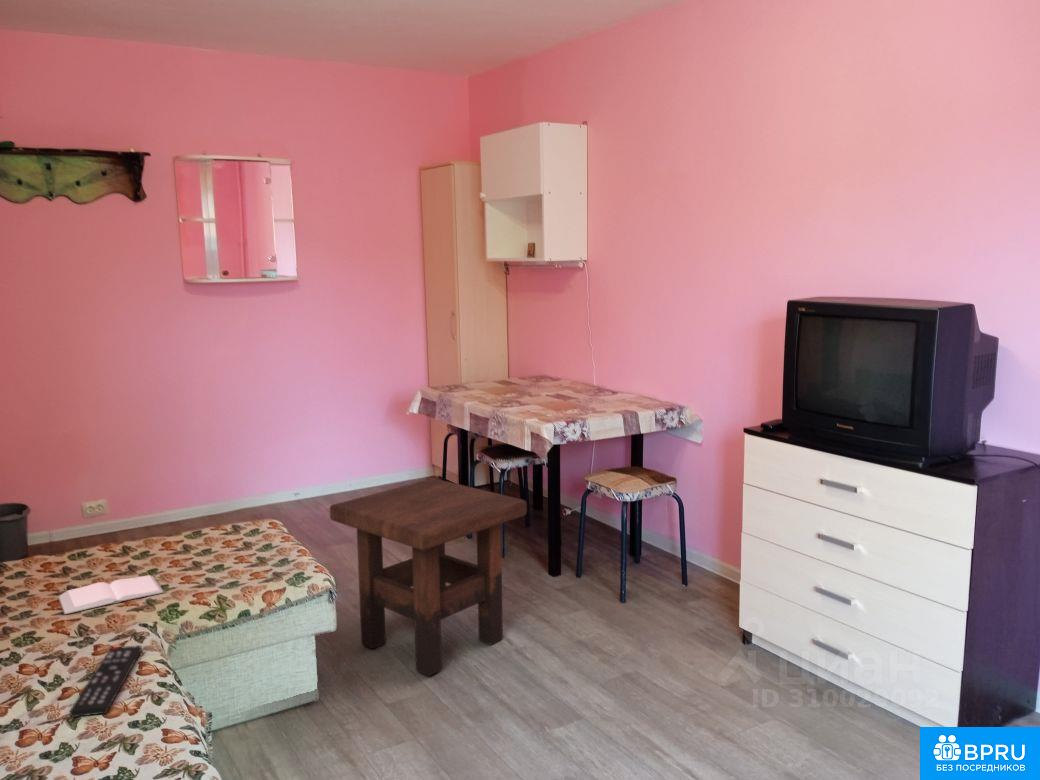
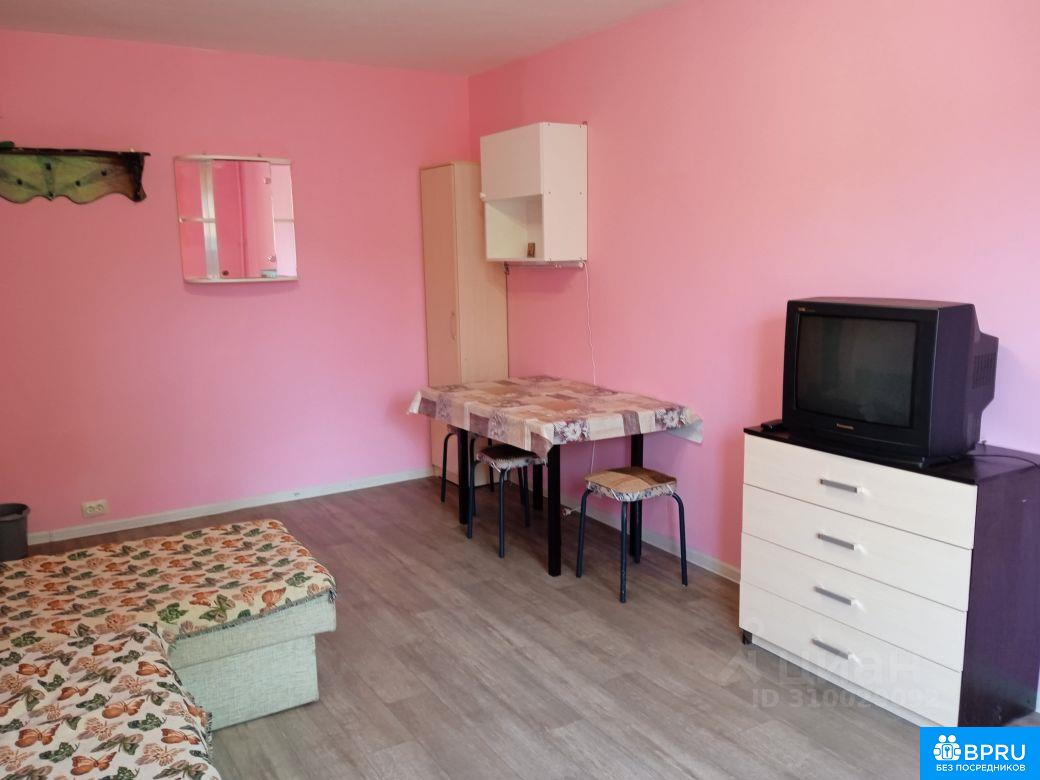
- remote control [68,644,143,718]
- book [57,574,165,615]
- side table [329,478,528,677]
